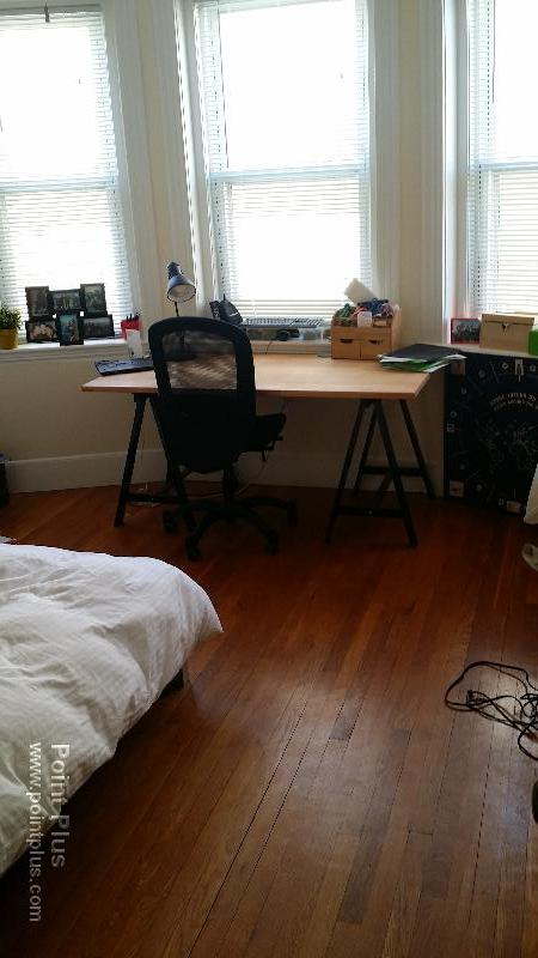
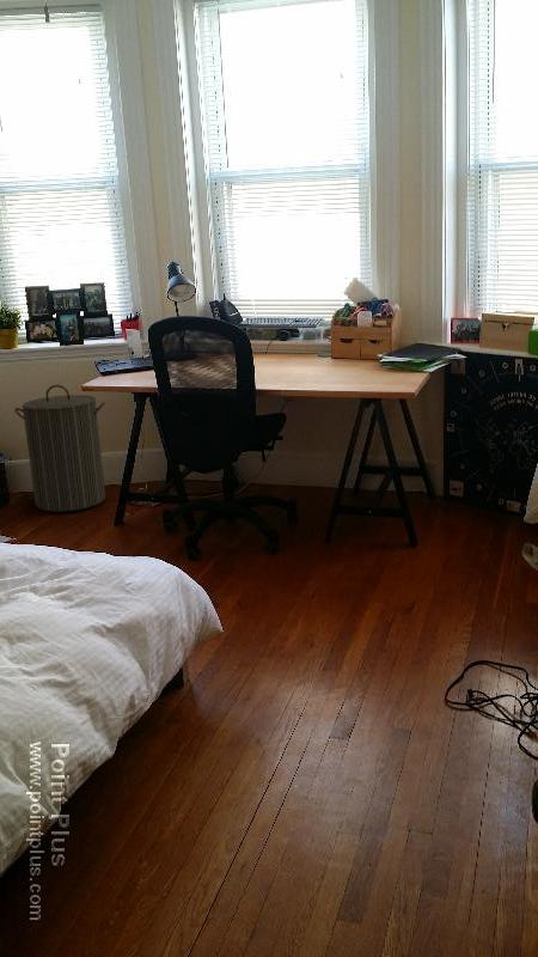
+ laundry hamper [13,384,106,513]
